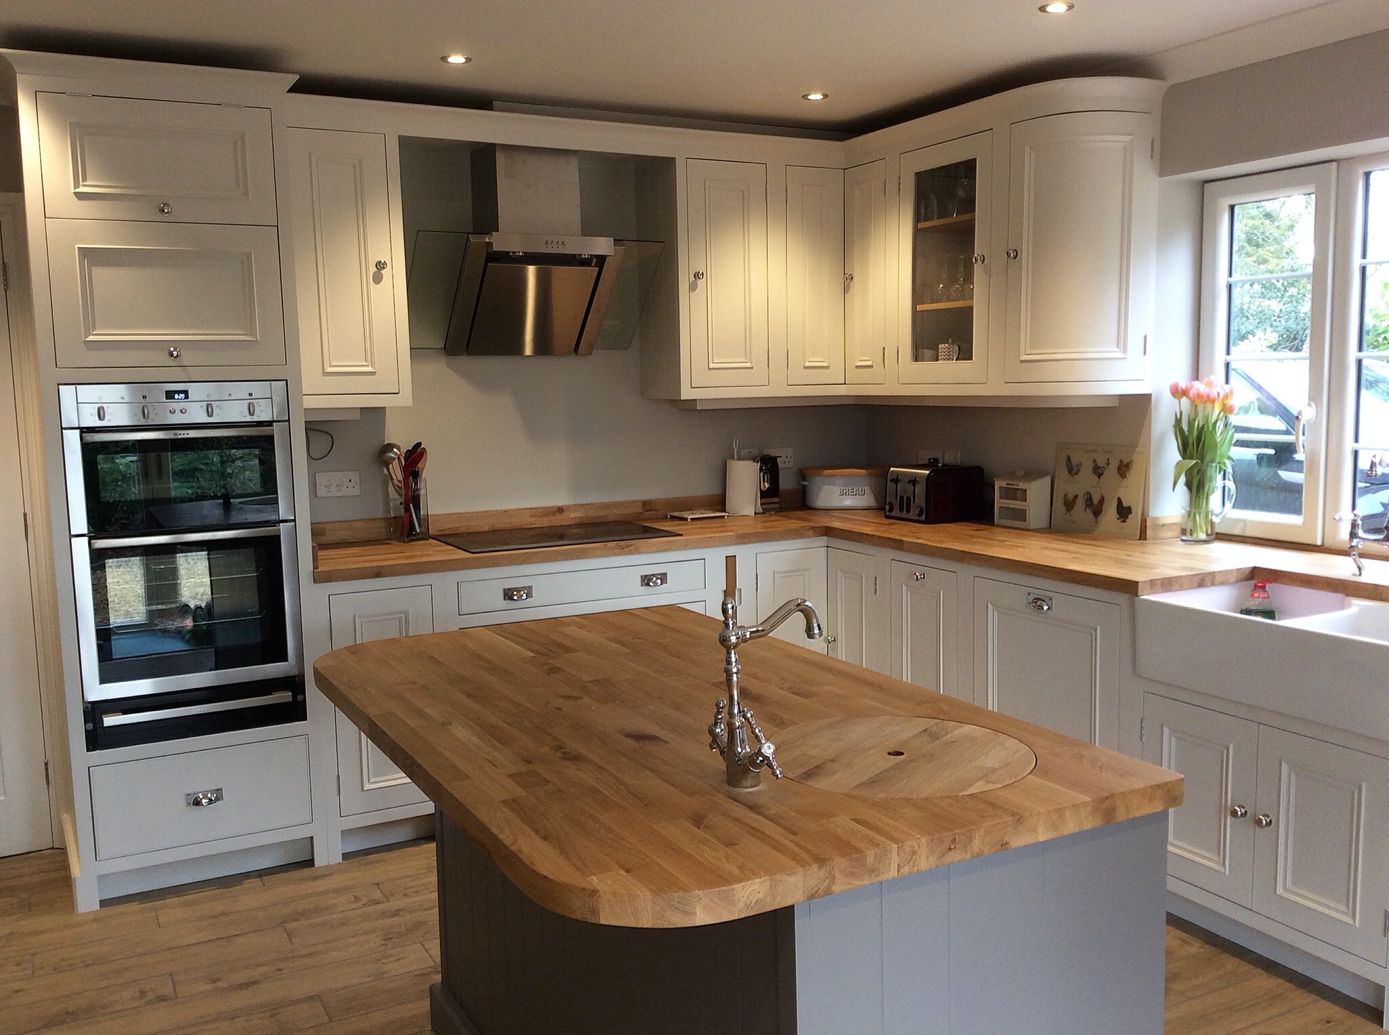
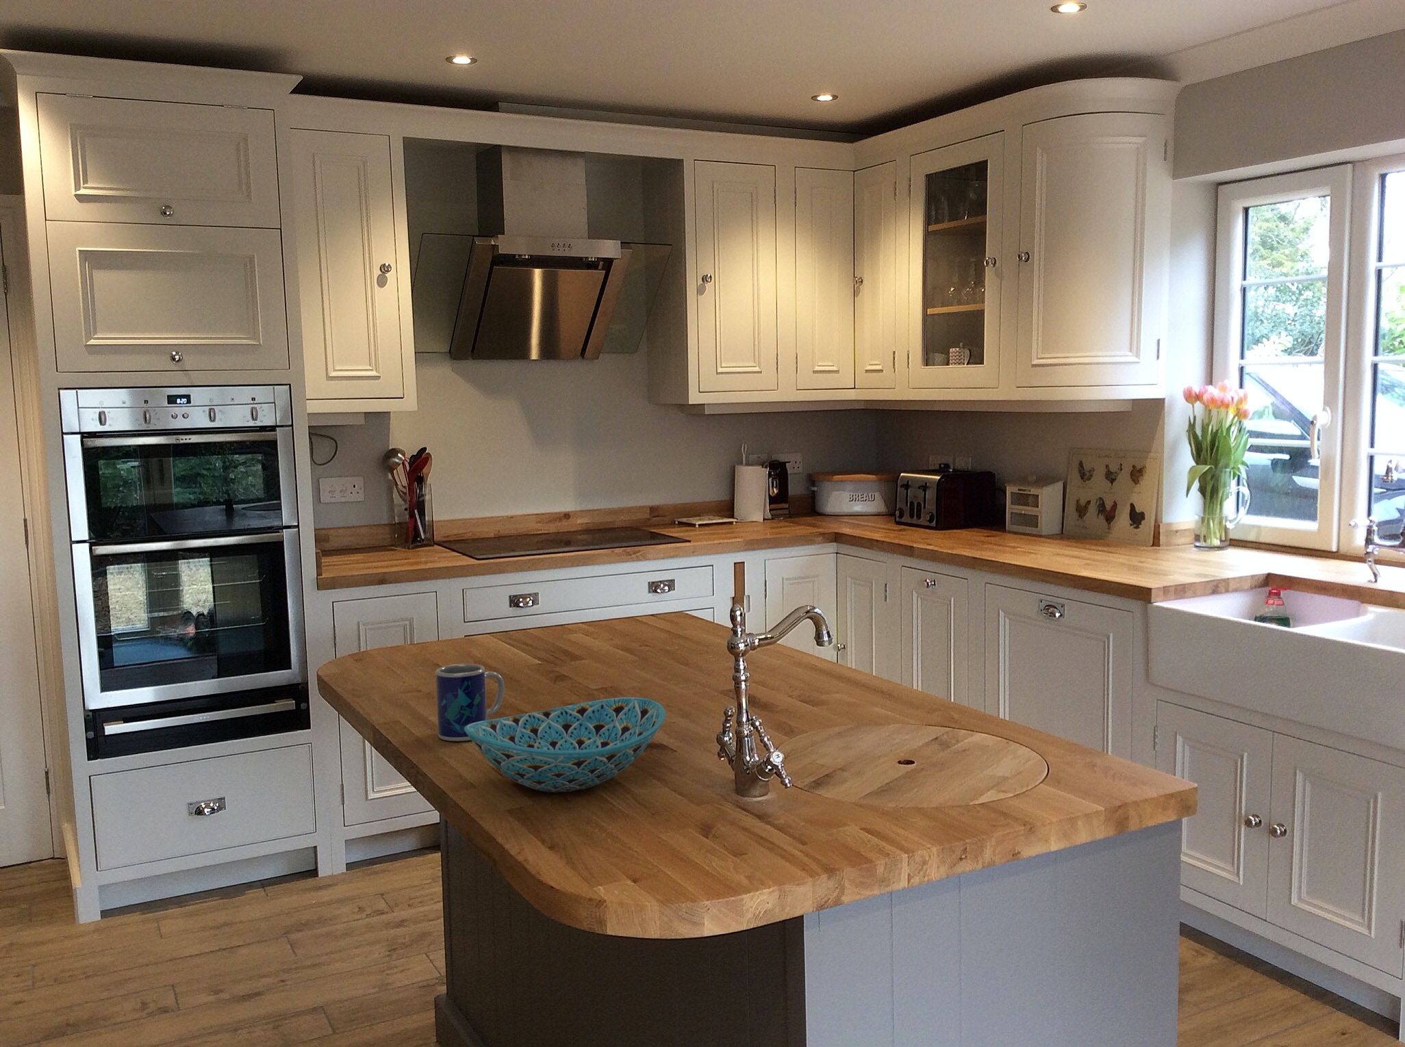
+ bowl [464,696,666,793]
+ mug [435,663,505,741]
